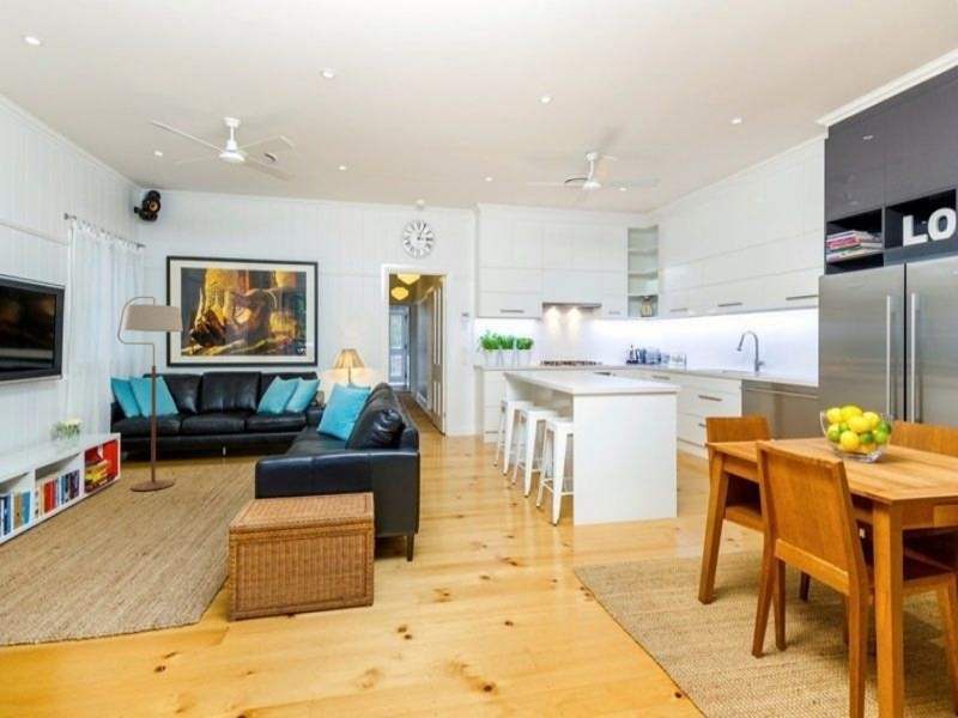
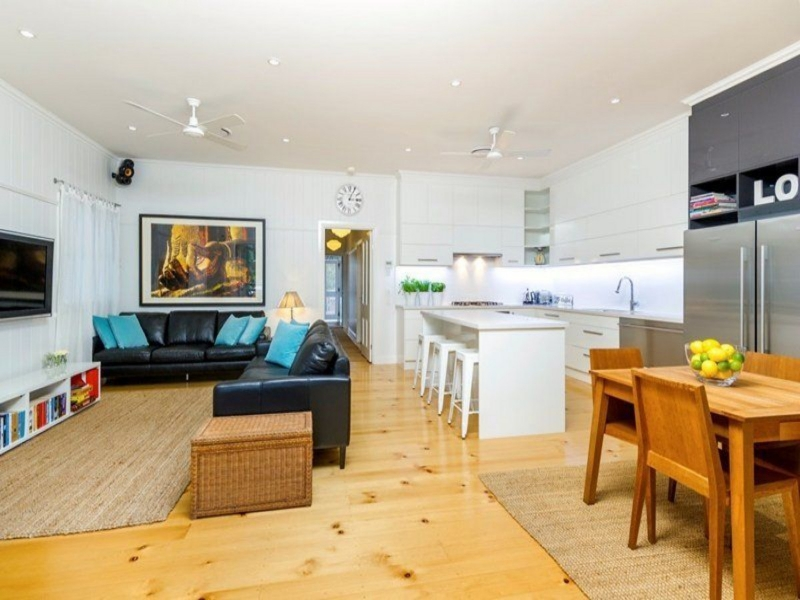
- floor lamp [116,296,184,492]
